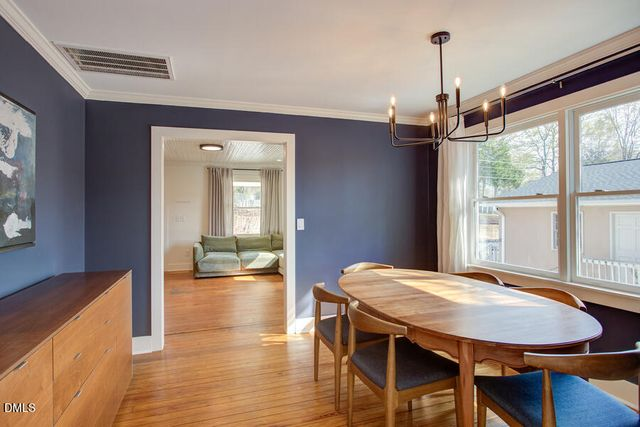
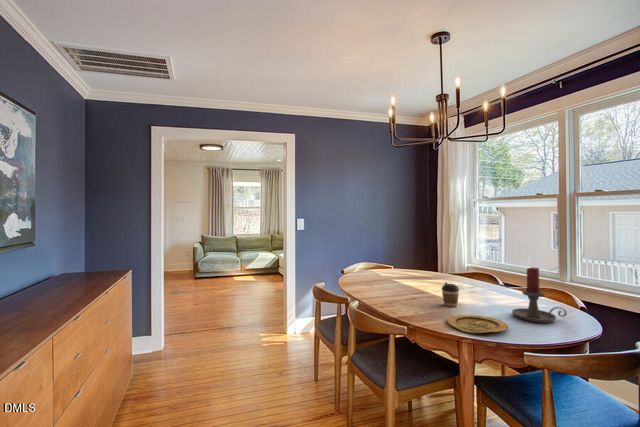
+ coffee cup [441,282,460,308]
+ plate [446,314,509,334]
+ candle holder [511,267,568,324]
